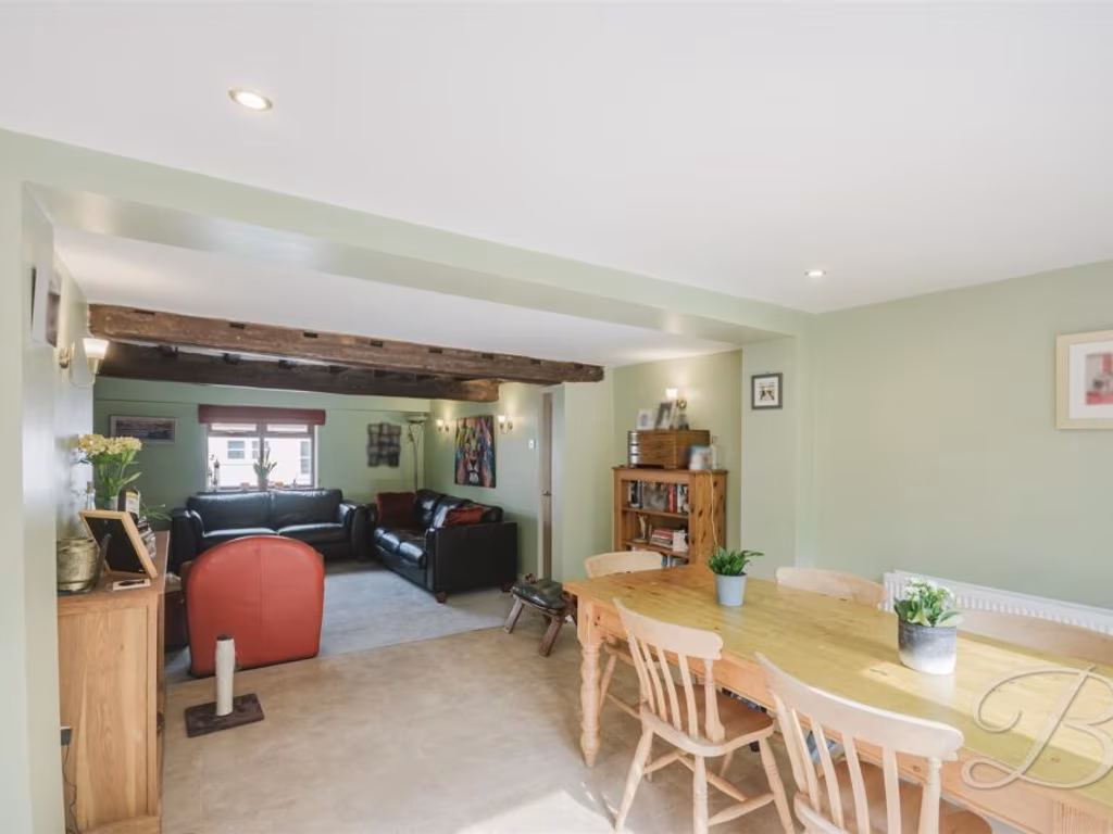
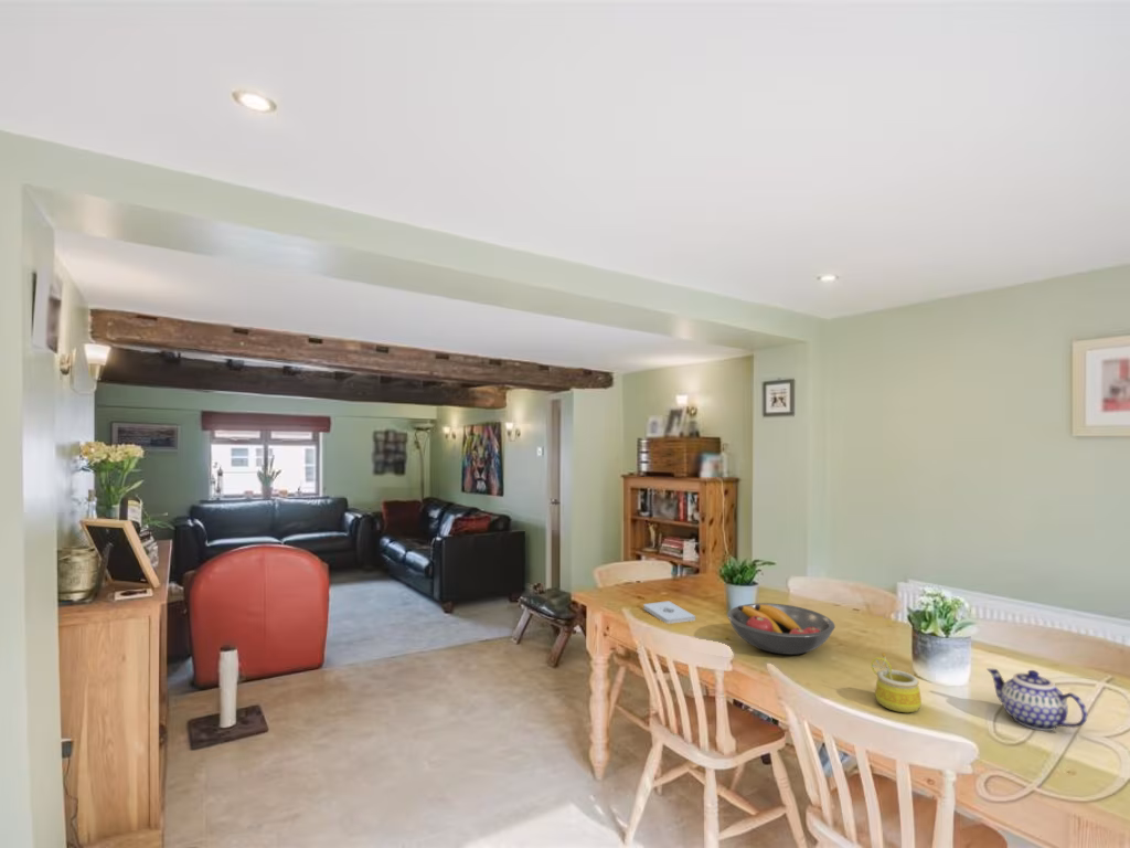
+ mug [870,653,923,713]
+ fruit bowl [726,602,836,656]
+ teapot [985,667,1088,732]
+ notepad [642,601,696,625]
